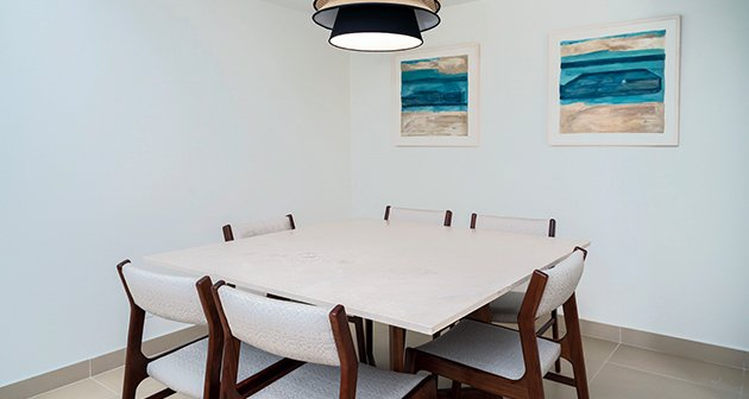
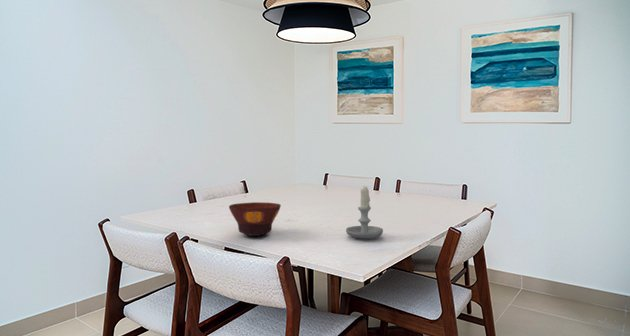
+ bowl [228,201,282,237]
+ candle [345,185,384,240]
